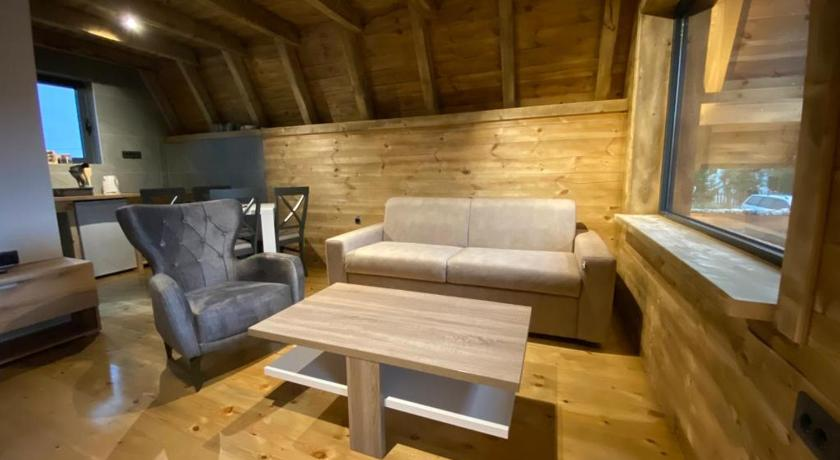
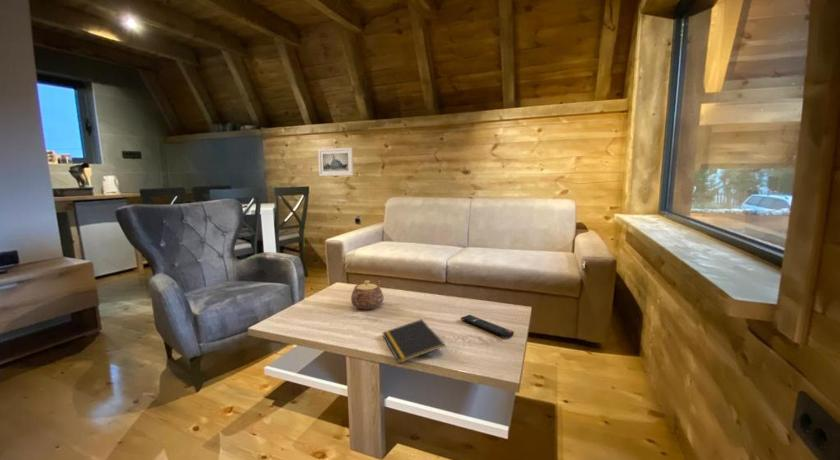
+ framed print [317,147,355,177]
+ teapot [350,278,385,310]
+ notepad [381,318,445,364]
+ remote control [460,314,515,339]
